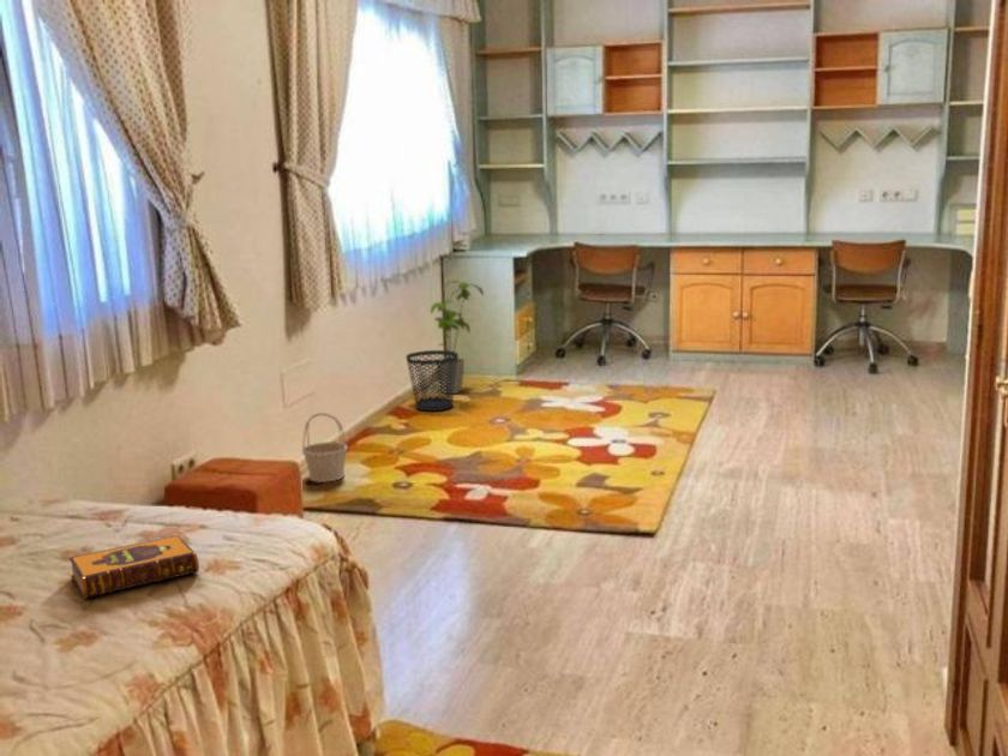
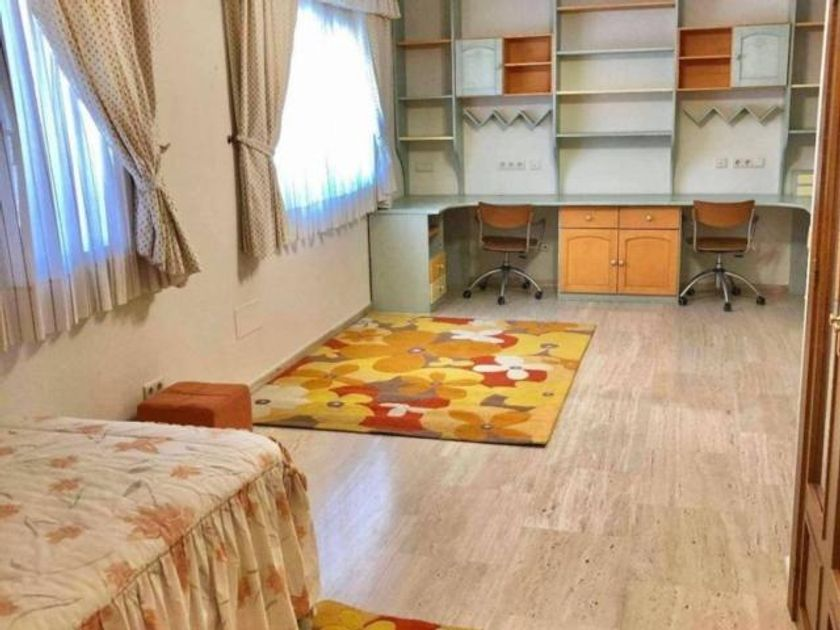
- house plant [430,280,485,395]
- hardback book [68,534,200,600]
- basket [301,412,349,484]
- wastebasket [404,349,460,412]
